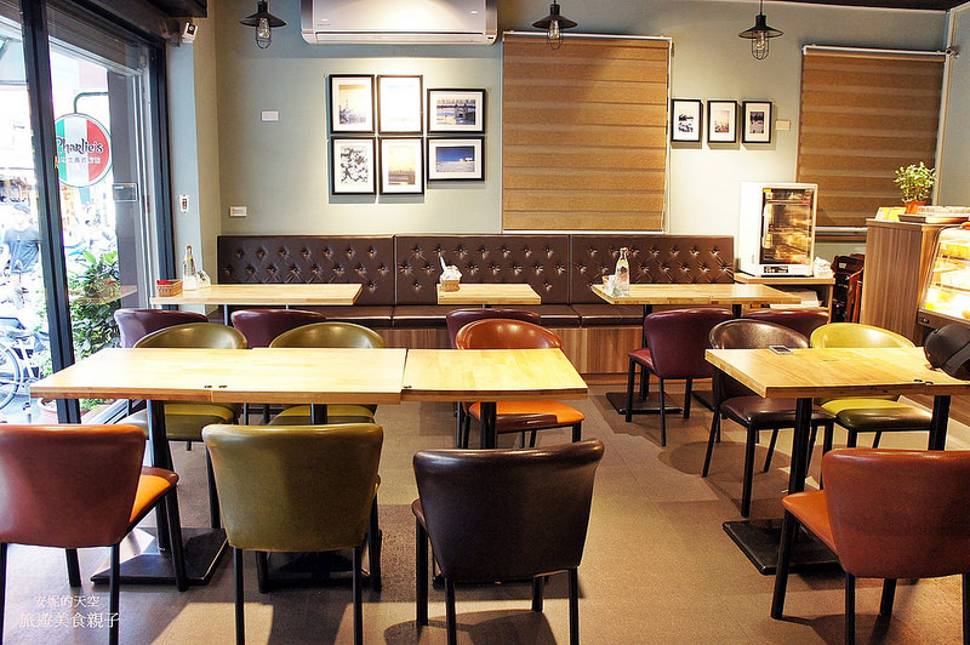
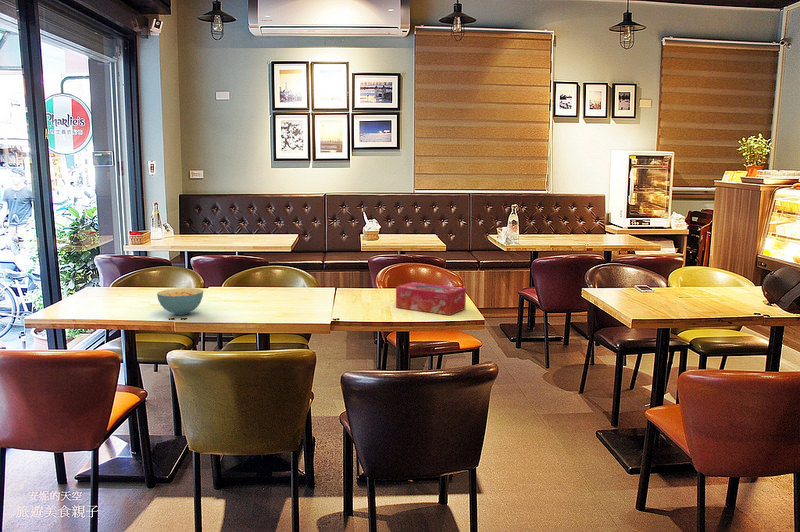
+ tissue box [395,281,467,316]
+ cereal bowl [156,287,204,316]
